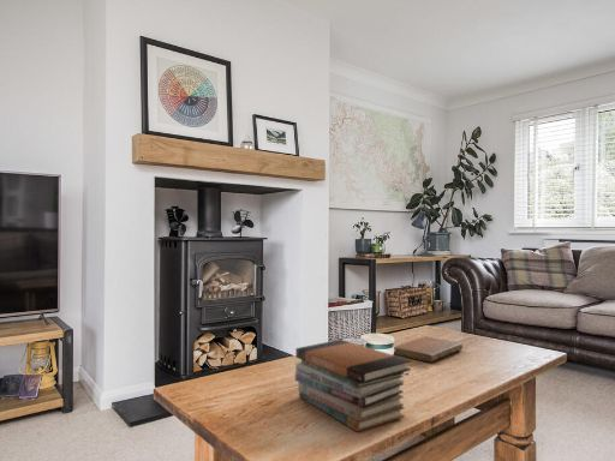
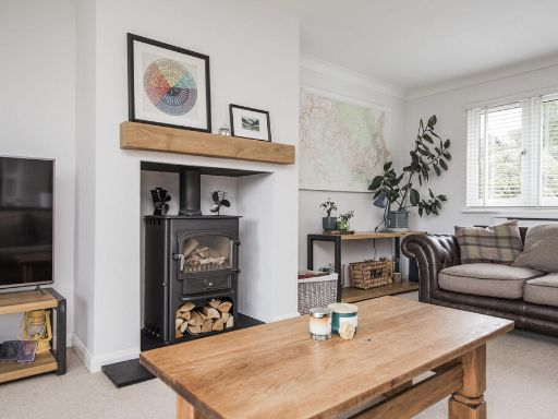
- book stack [294,339,412,433]
- notebook [393,335,464,364]
